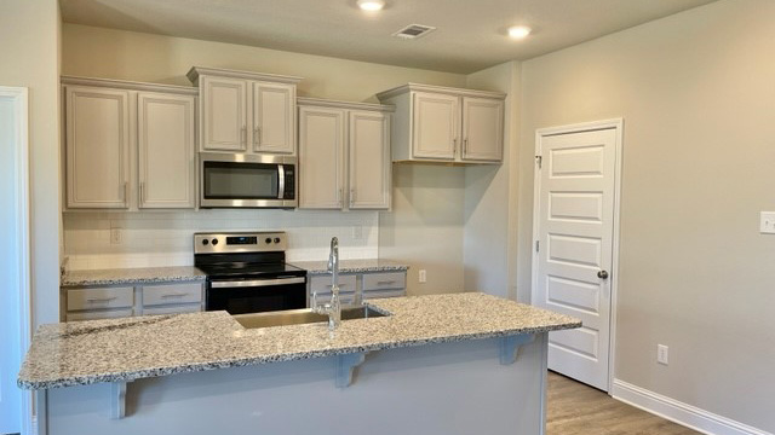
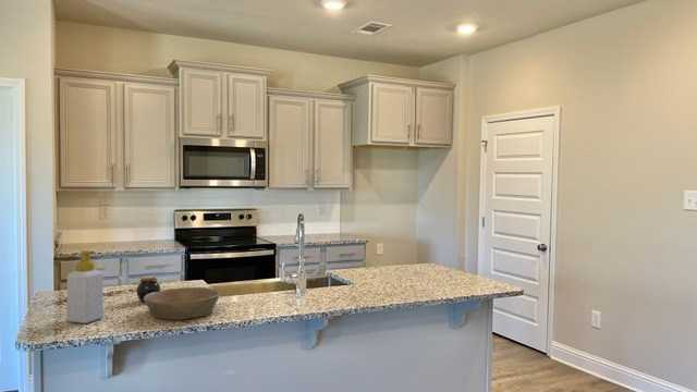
+ bowl [144,286,221,320]
+ jar [135,274,161,303]
+ soap bottle [66,249,105,324]
